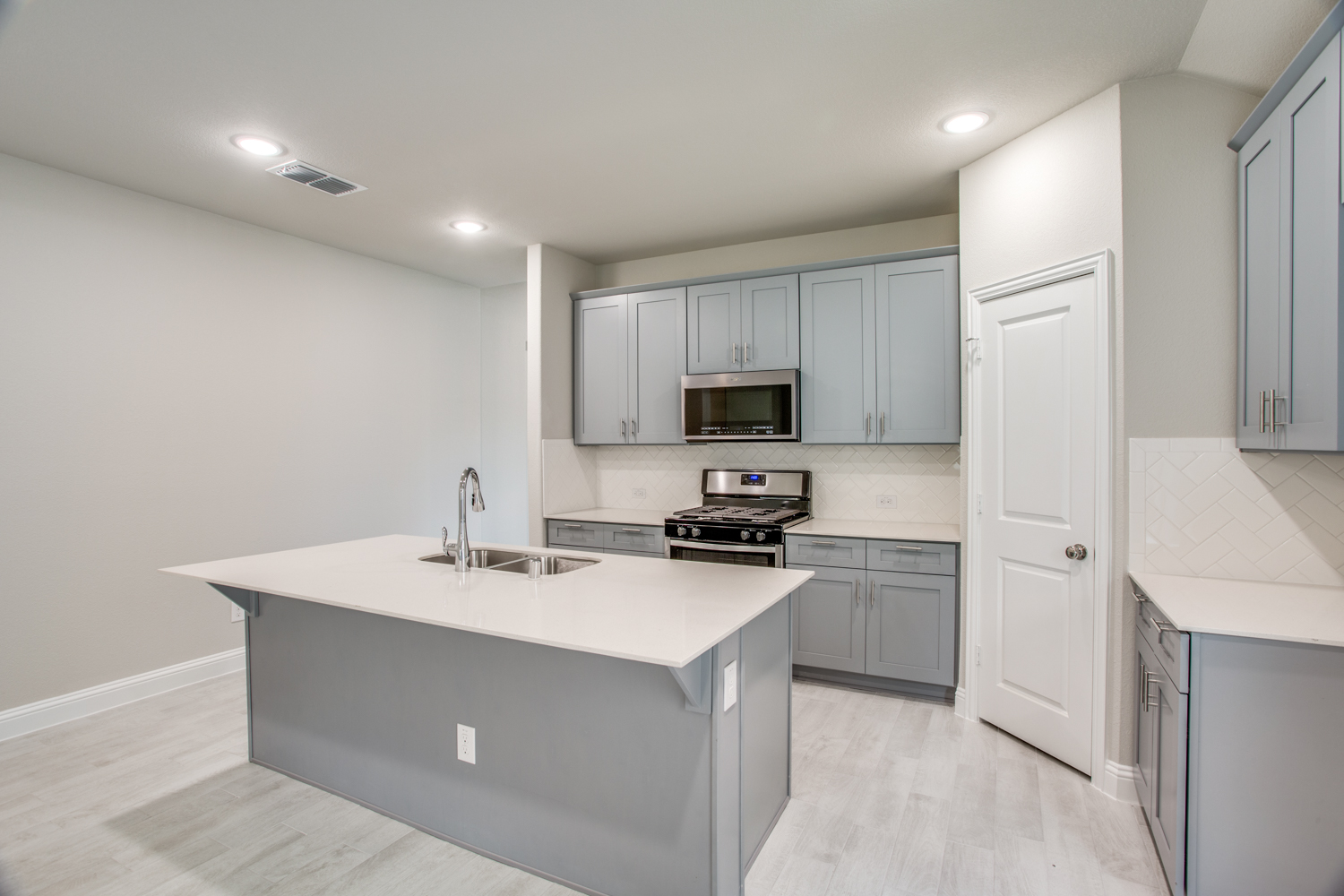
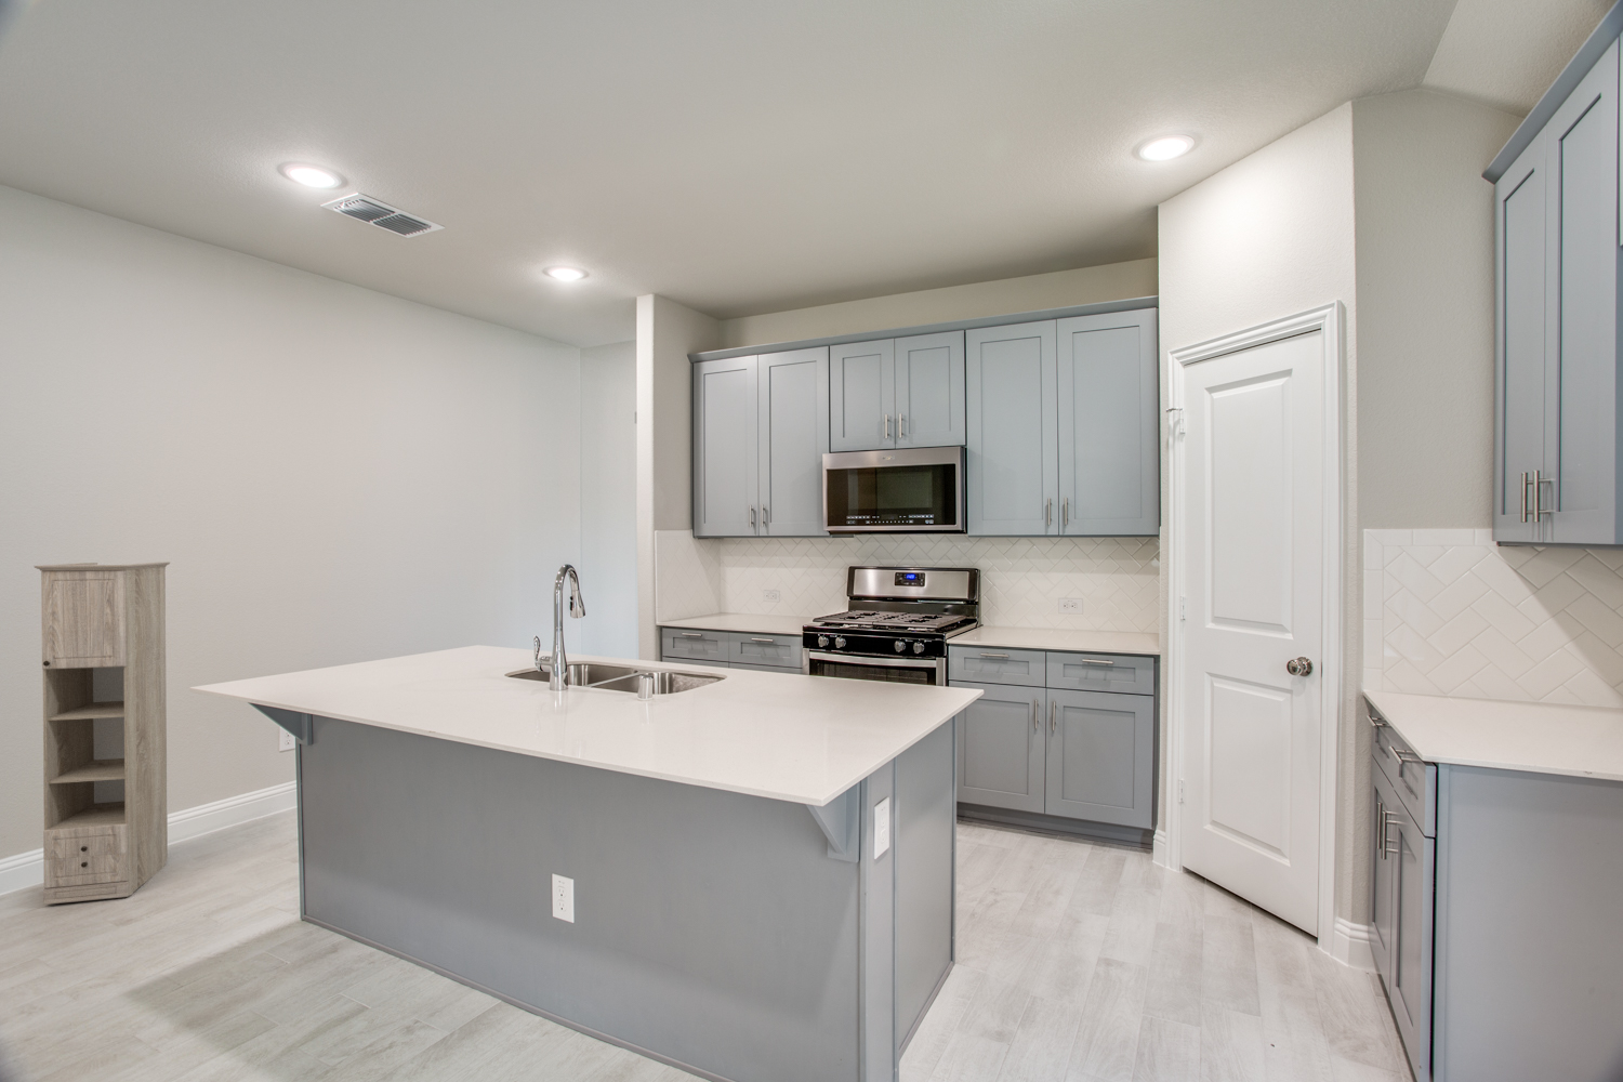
+ storage cabinet [33,562,171,906]
